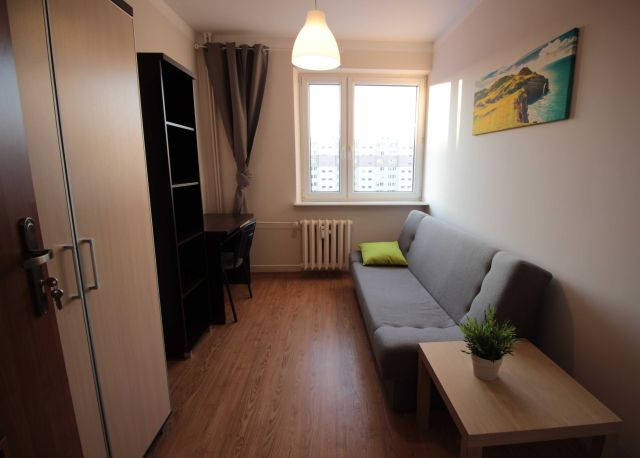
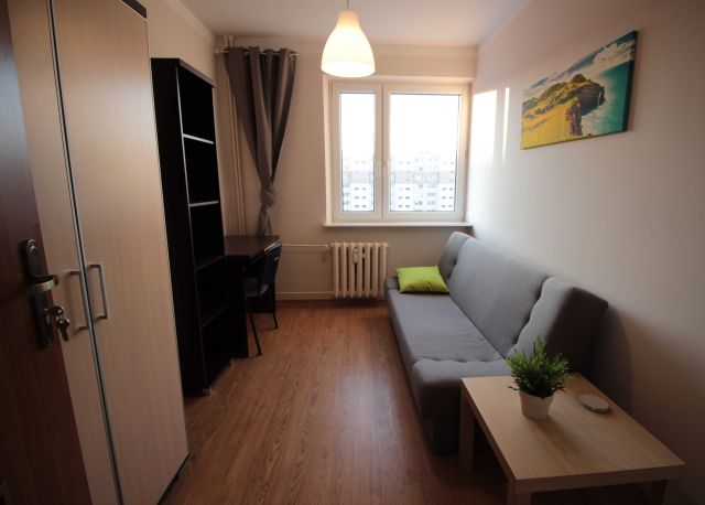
+ coaster [578,394,610,413]
